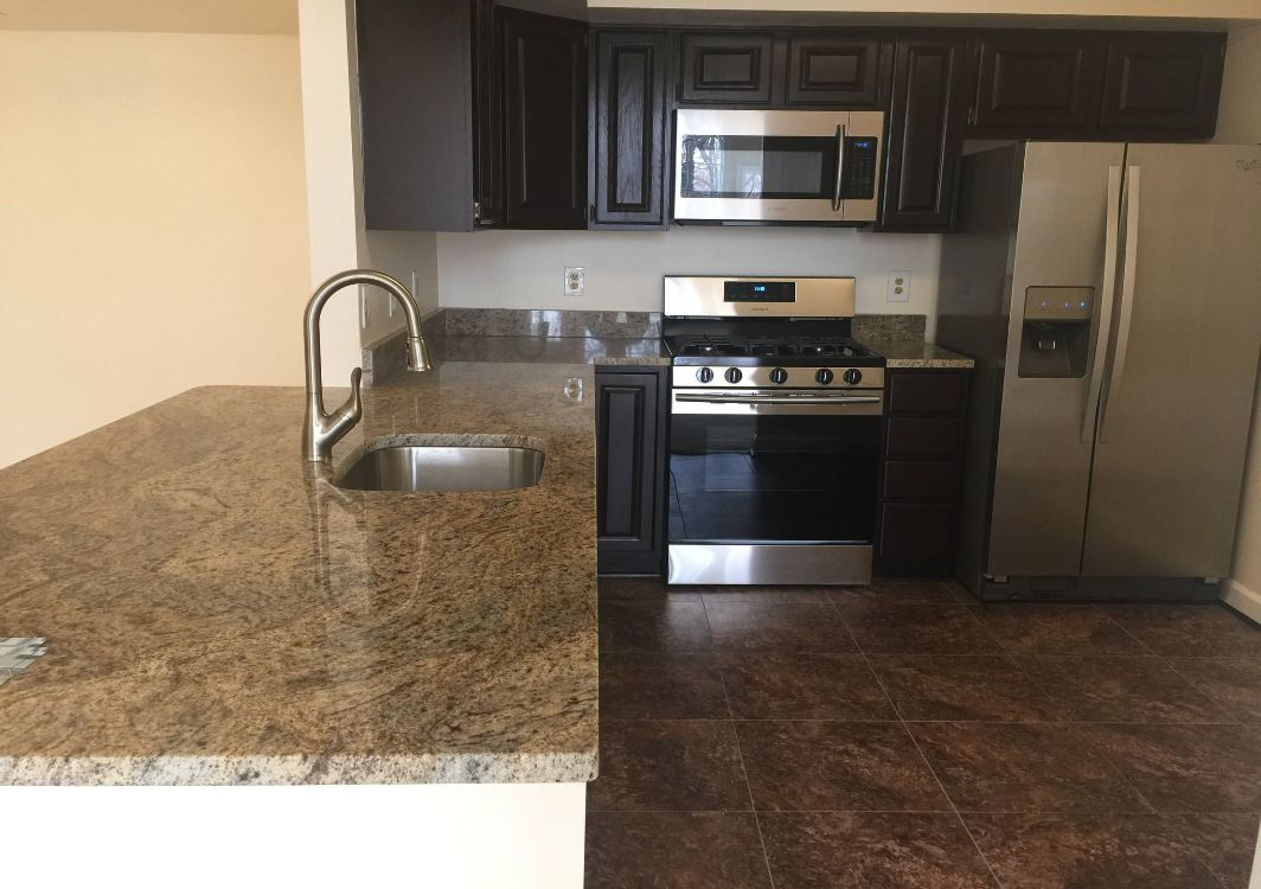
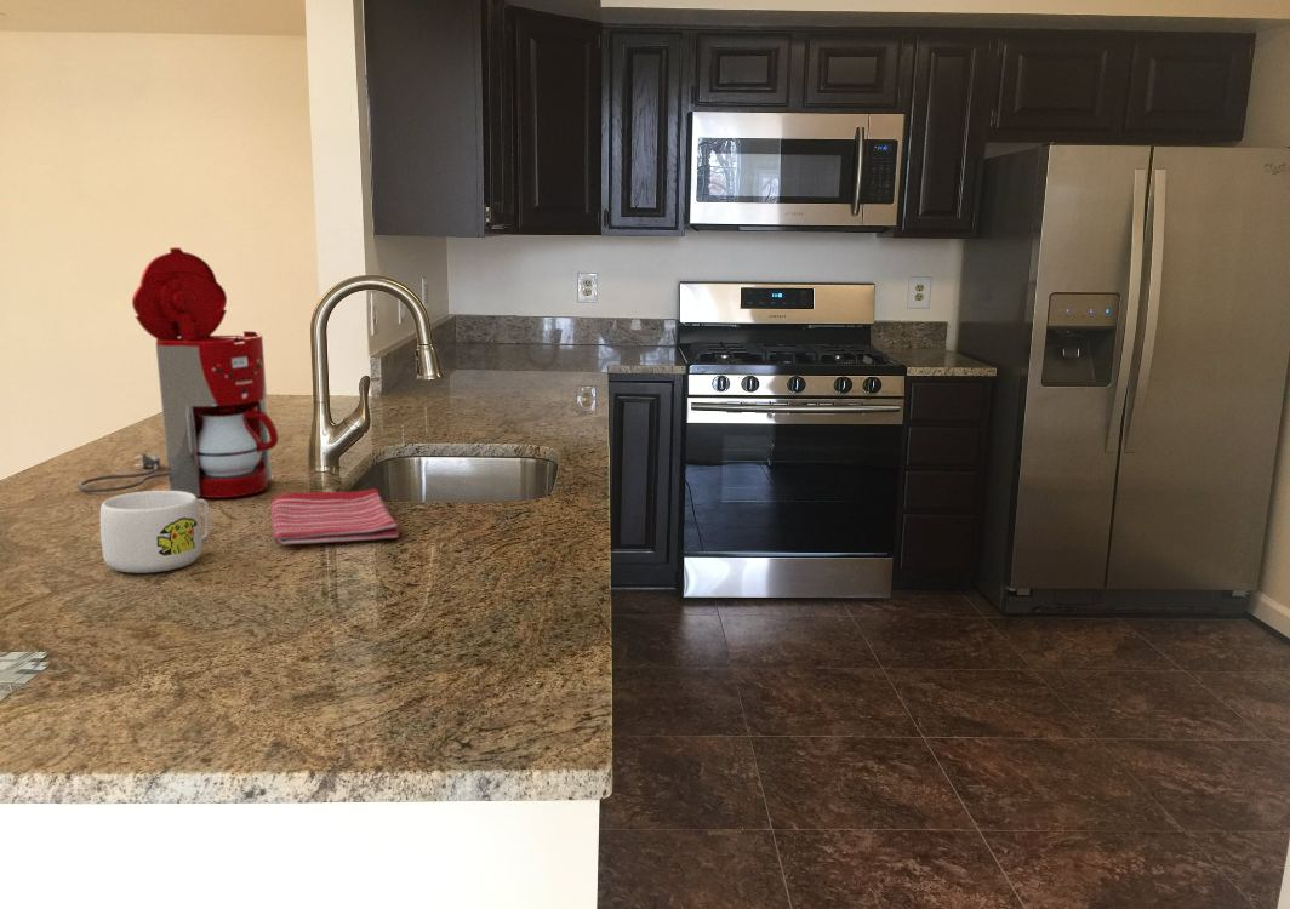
+ mug [99,490,212,574]
+ dish towel [269,487,400,547]
+ coffee maker [76,246,280,499]
